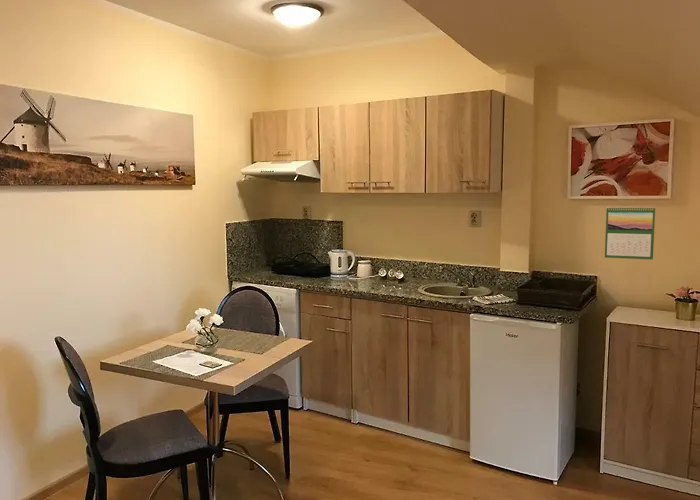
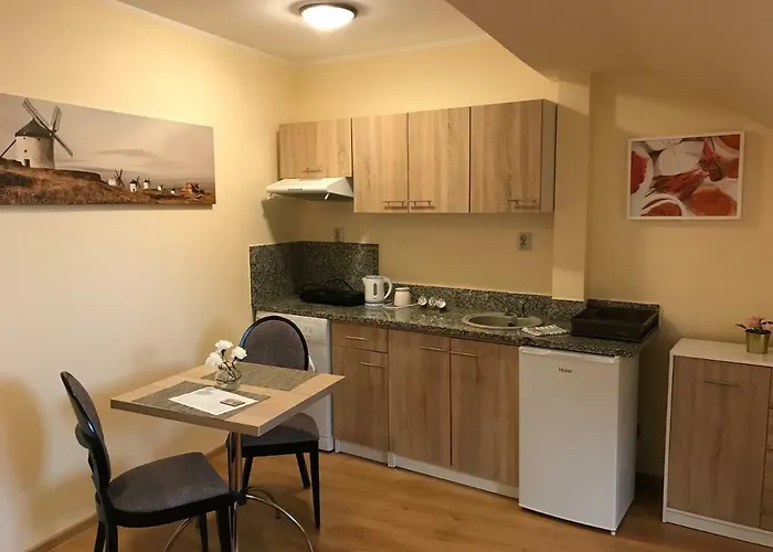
- calendar [604,205,656,261]
